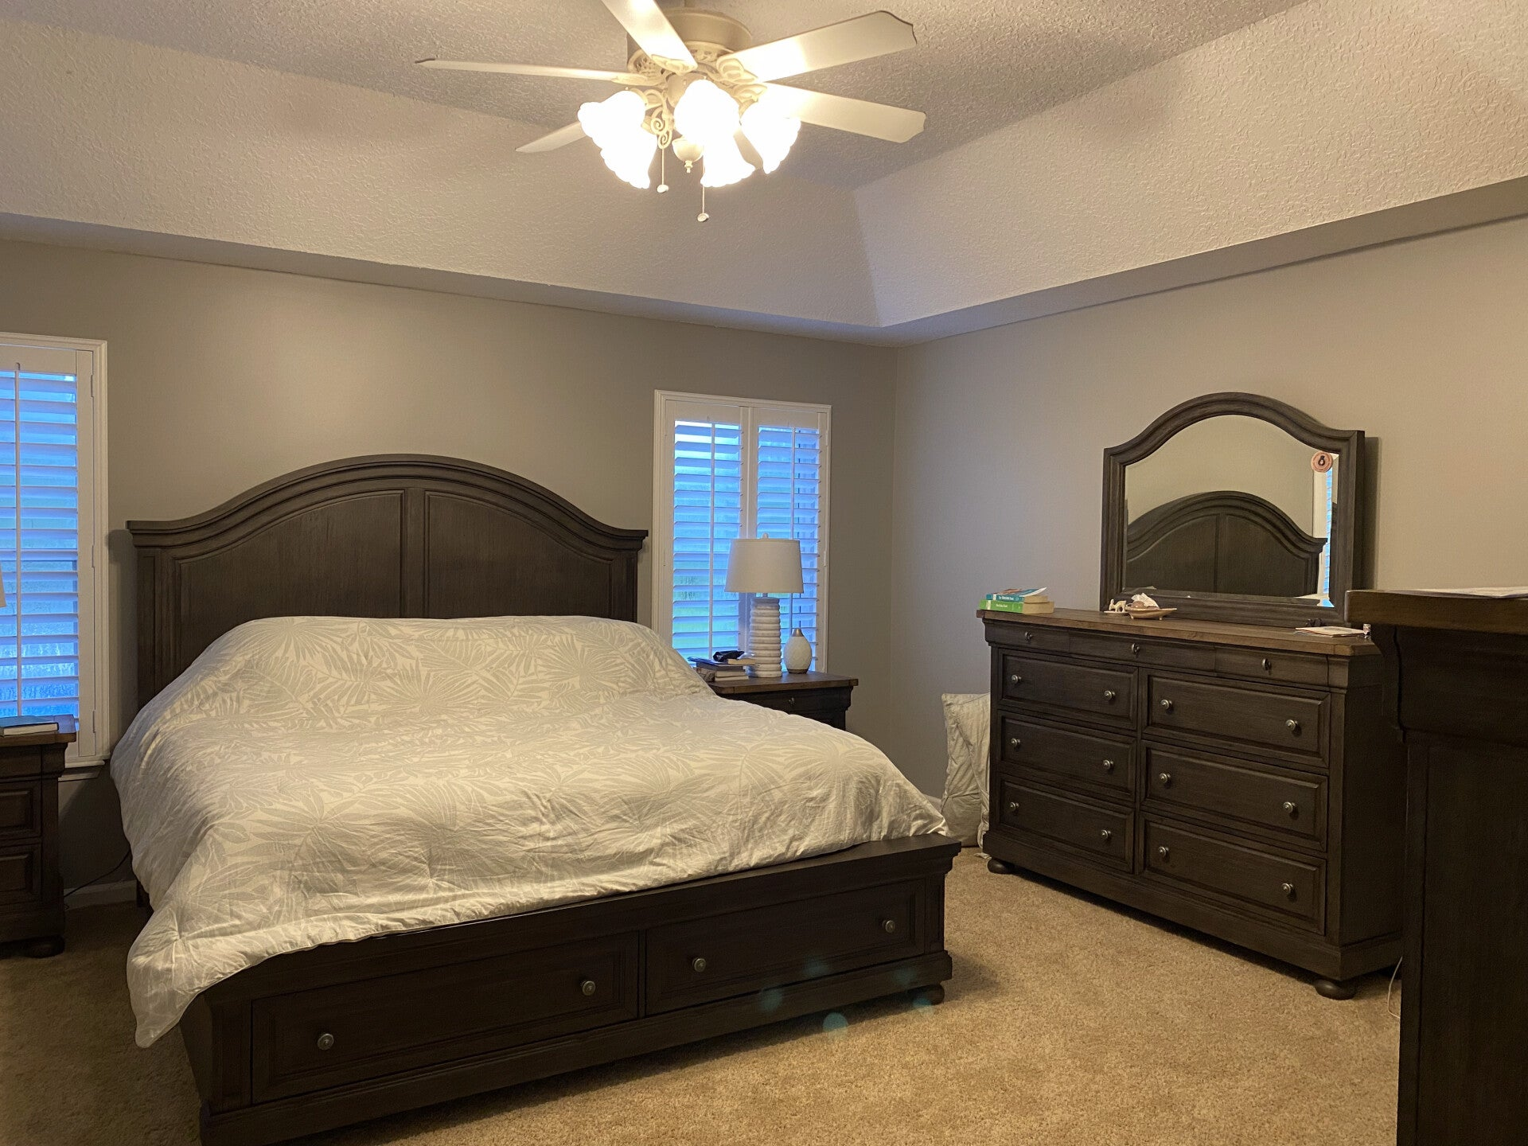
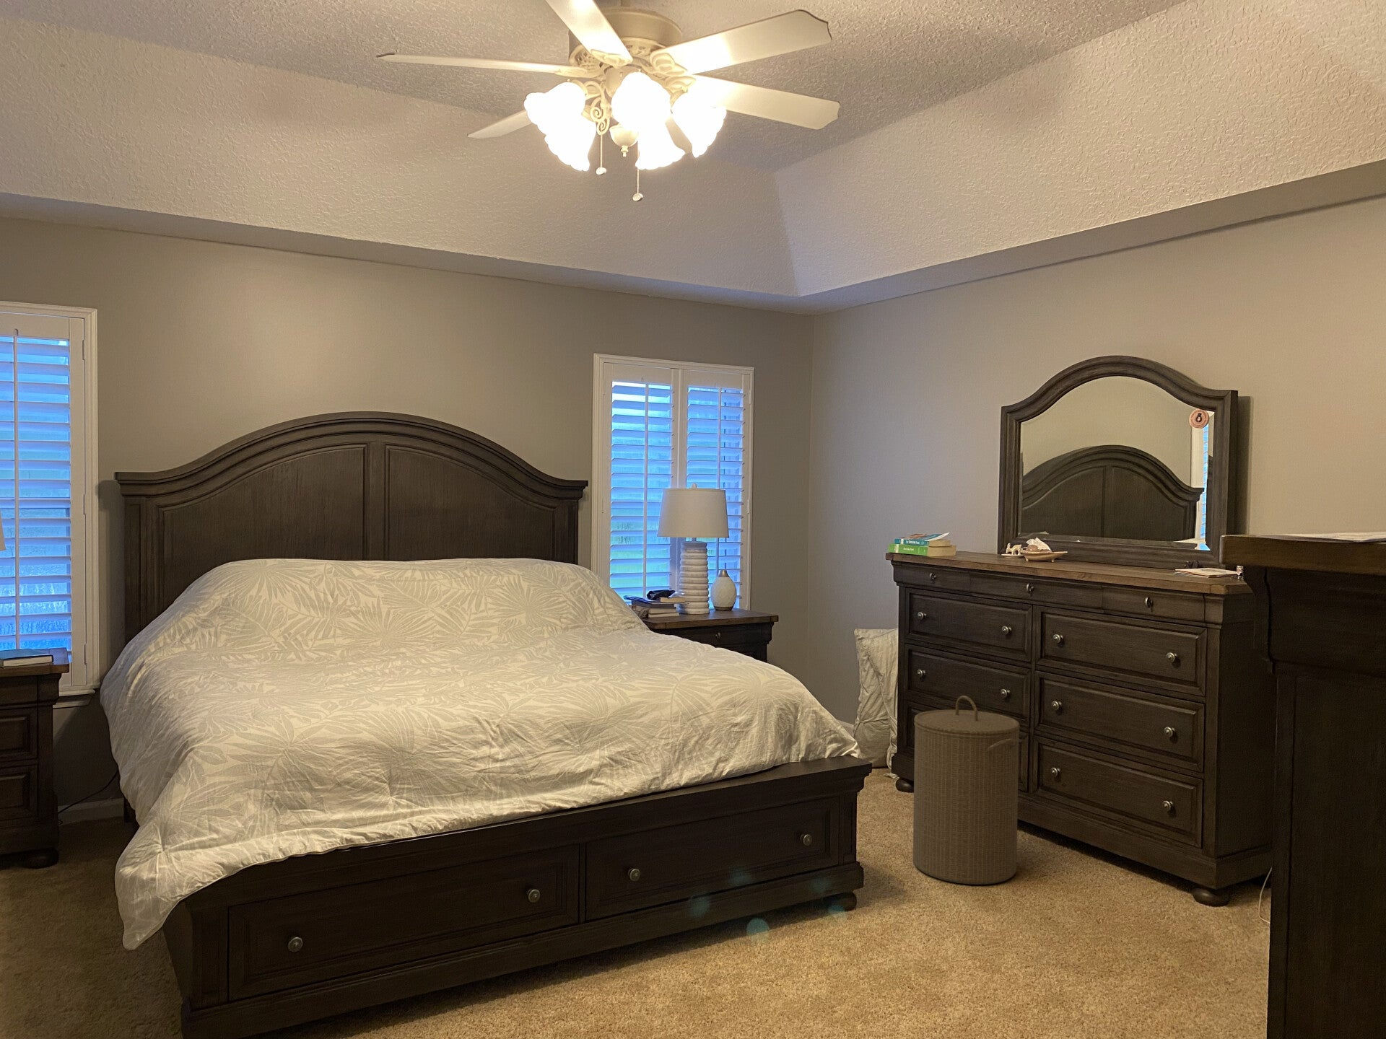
+ laundry hamper [912,695,1020,885]
